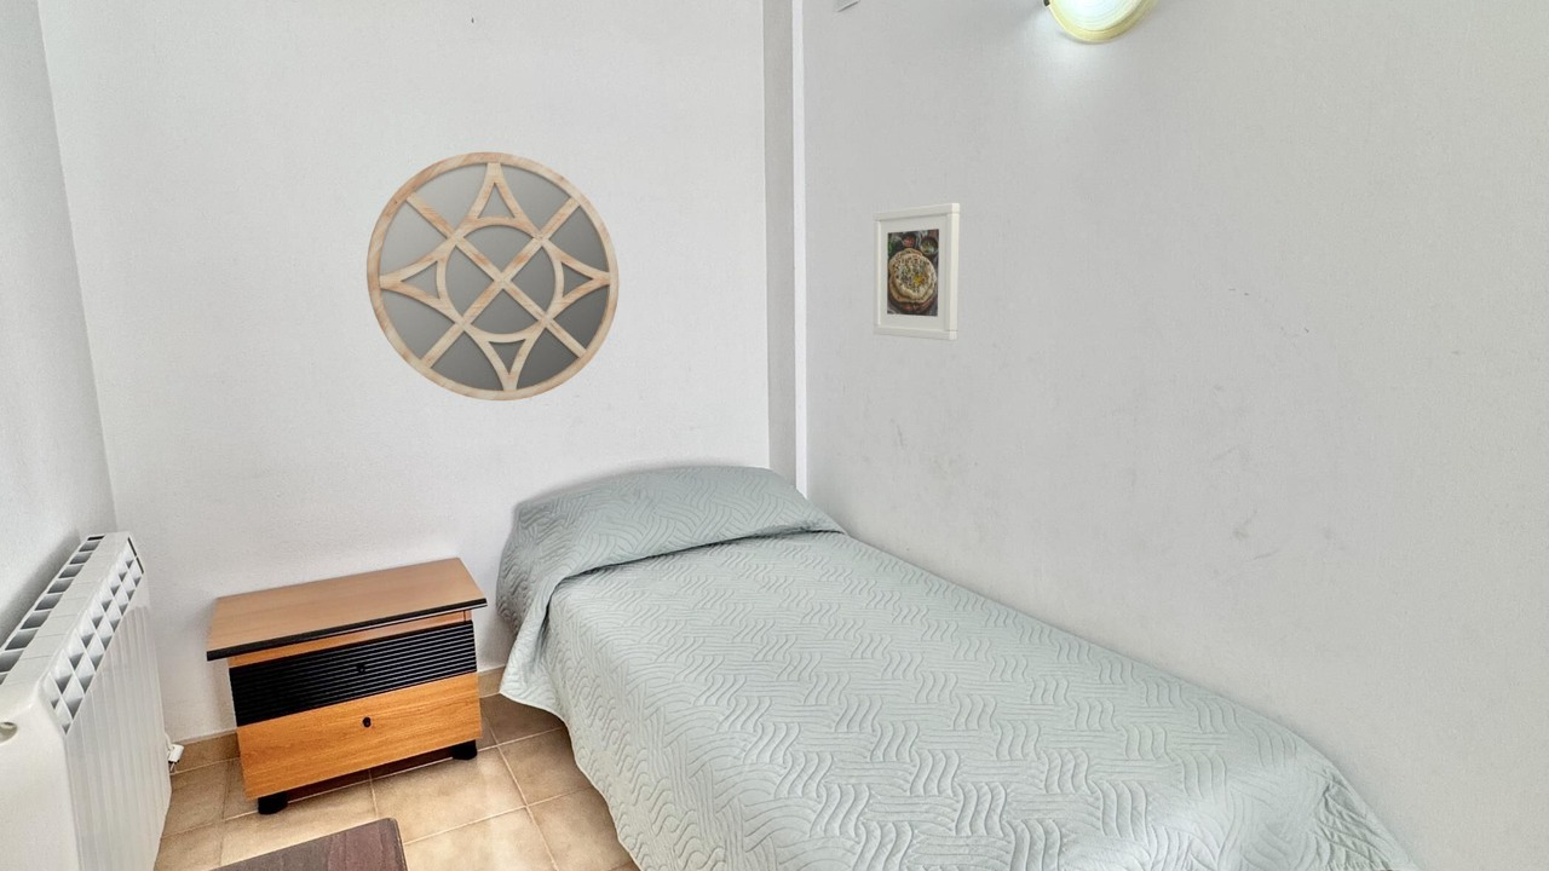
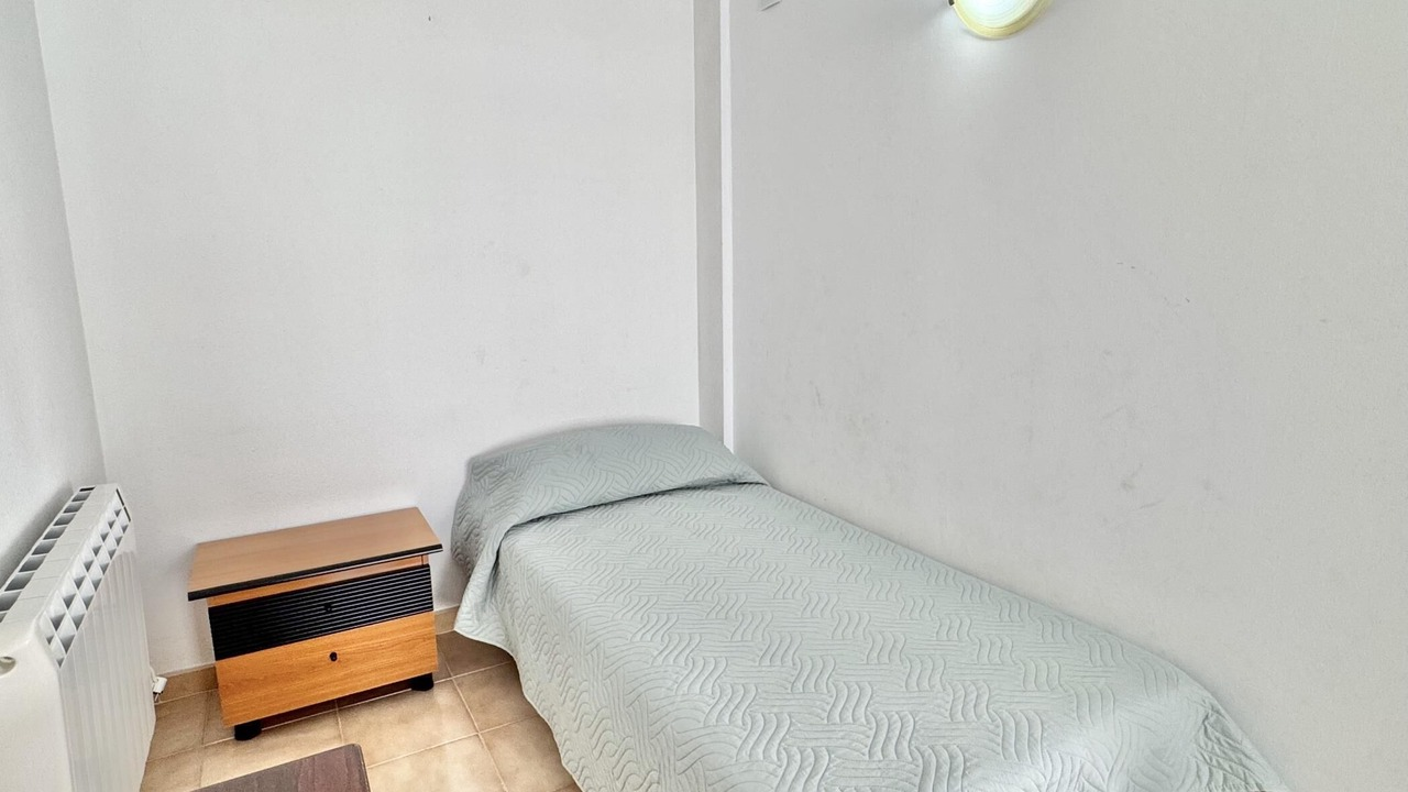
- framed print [873,202,961,342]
- home mirror [365,151,620,402]
